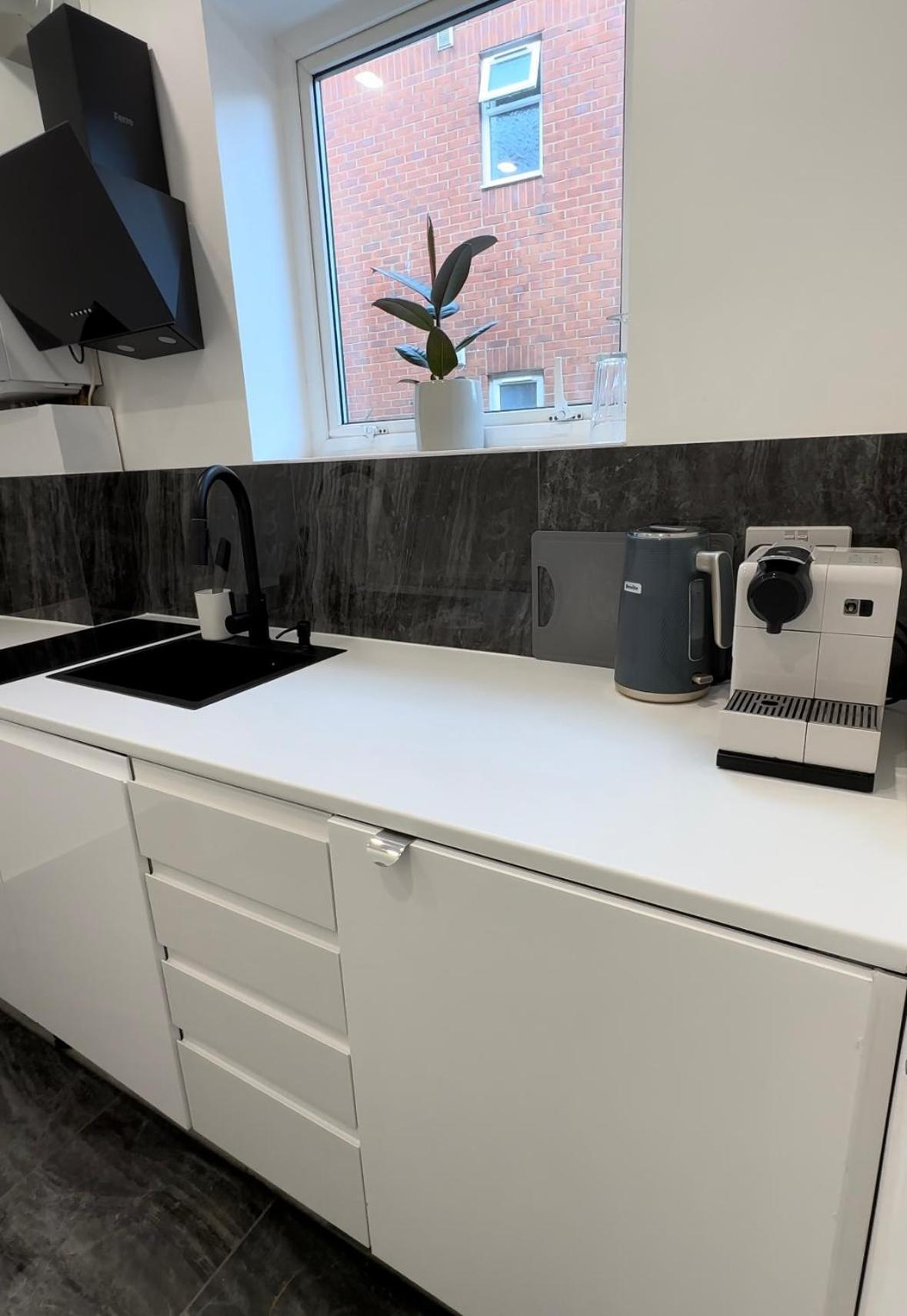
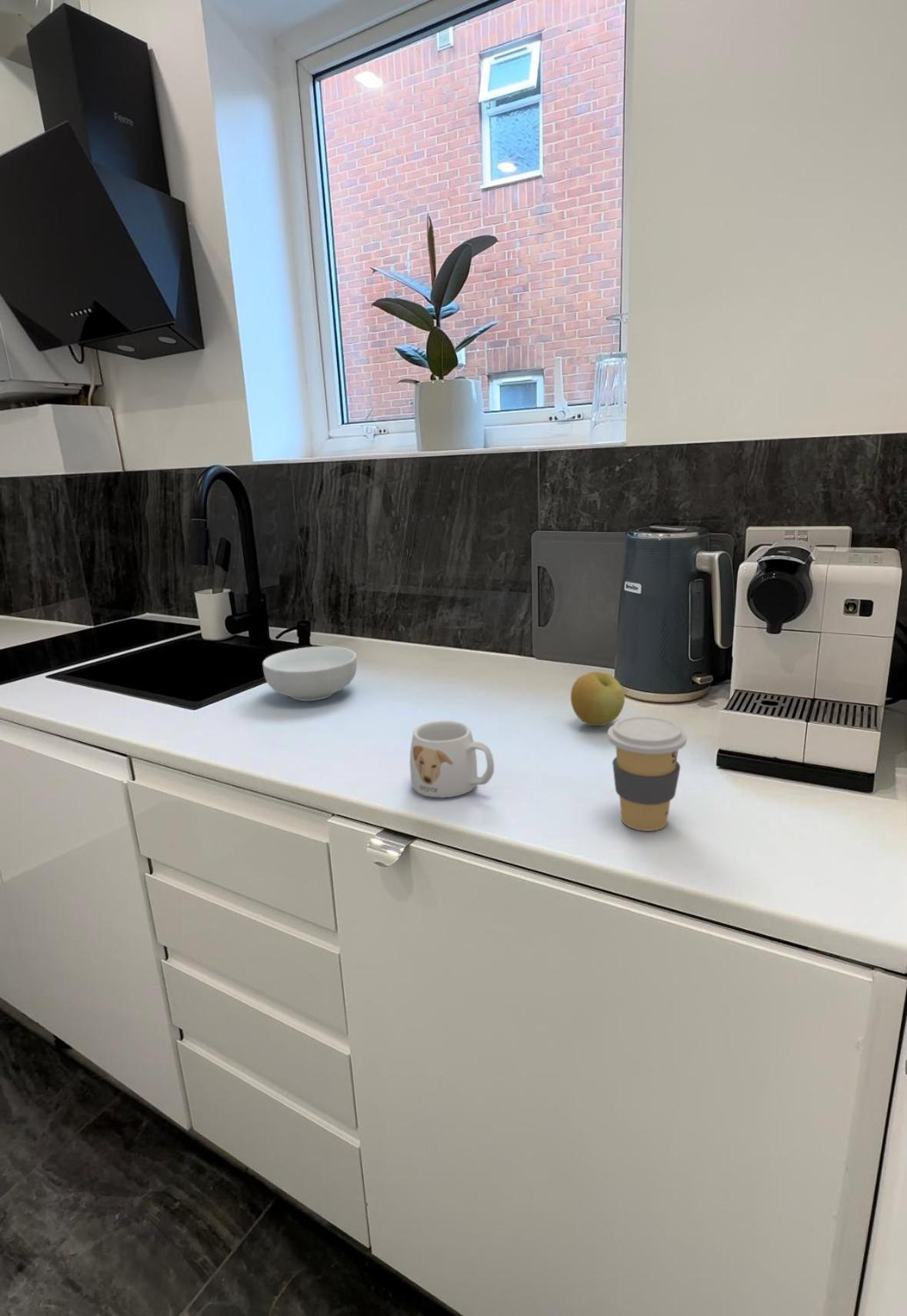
+ coffee cup [607,715,688,832]
+ cereal bowl [262,646,358,702]
+ mug [409,720,495,798]
+ apple [570,671,625,726]
